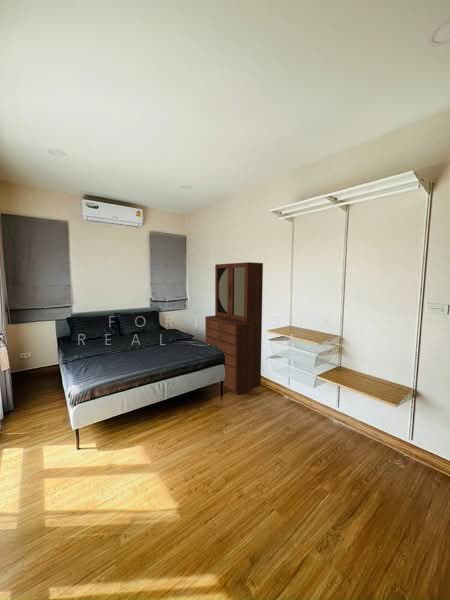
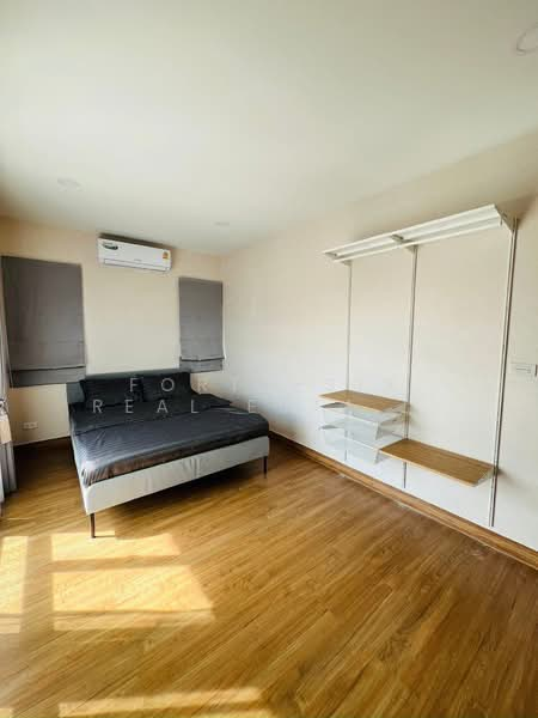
- cabinet [204,261,264,395]
